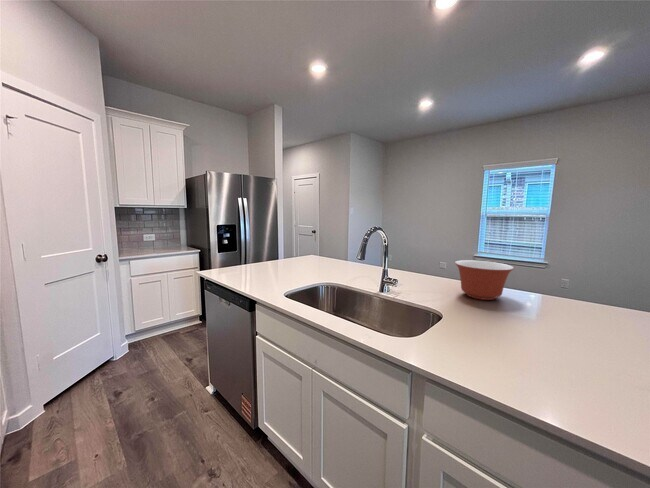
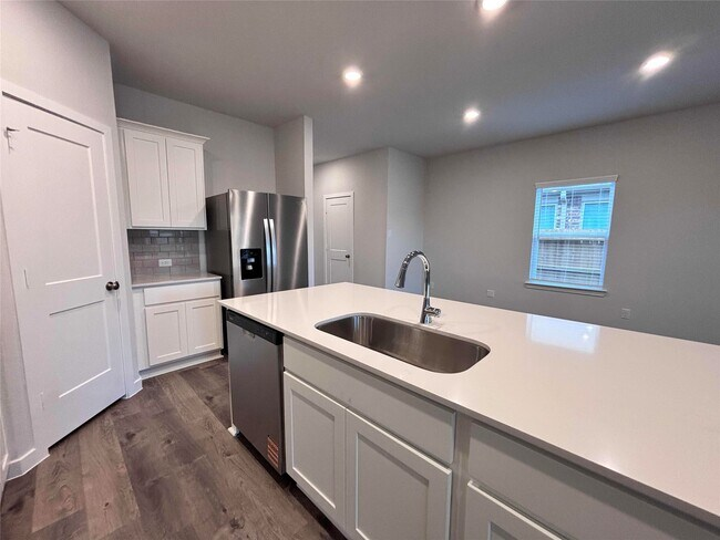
- mixing bowl [454,259,515,301]
